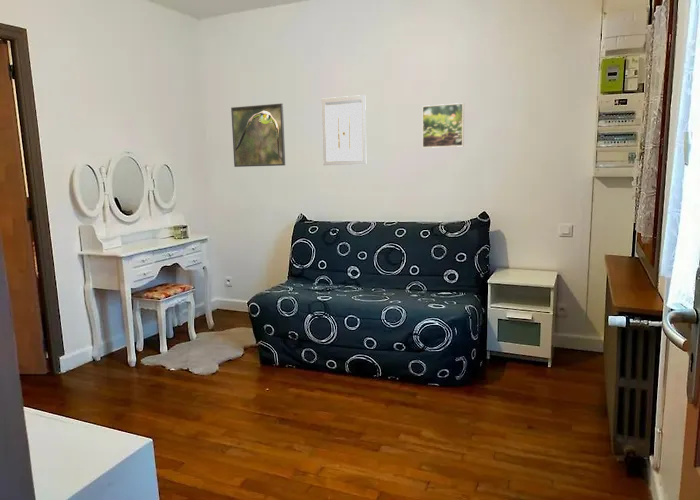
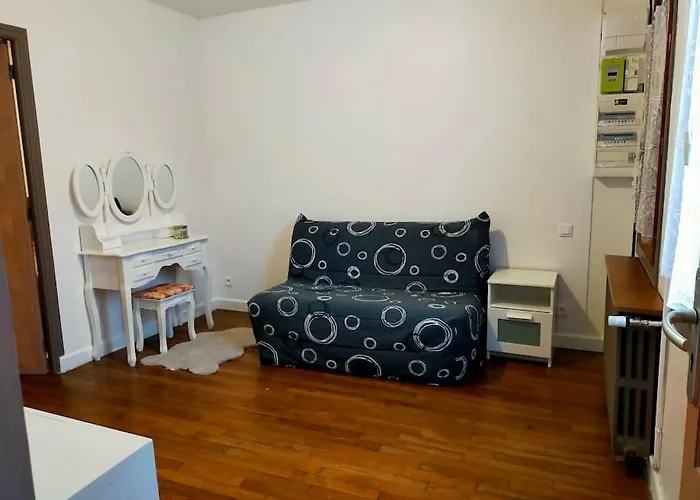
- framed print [421,102,465,149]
- wall art [321,94,367,166]
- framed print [230,102,286,168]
